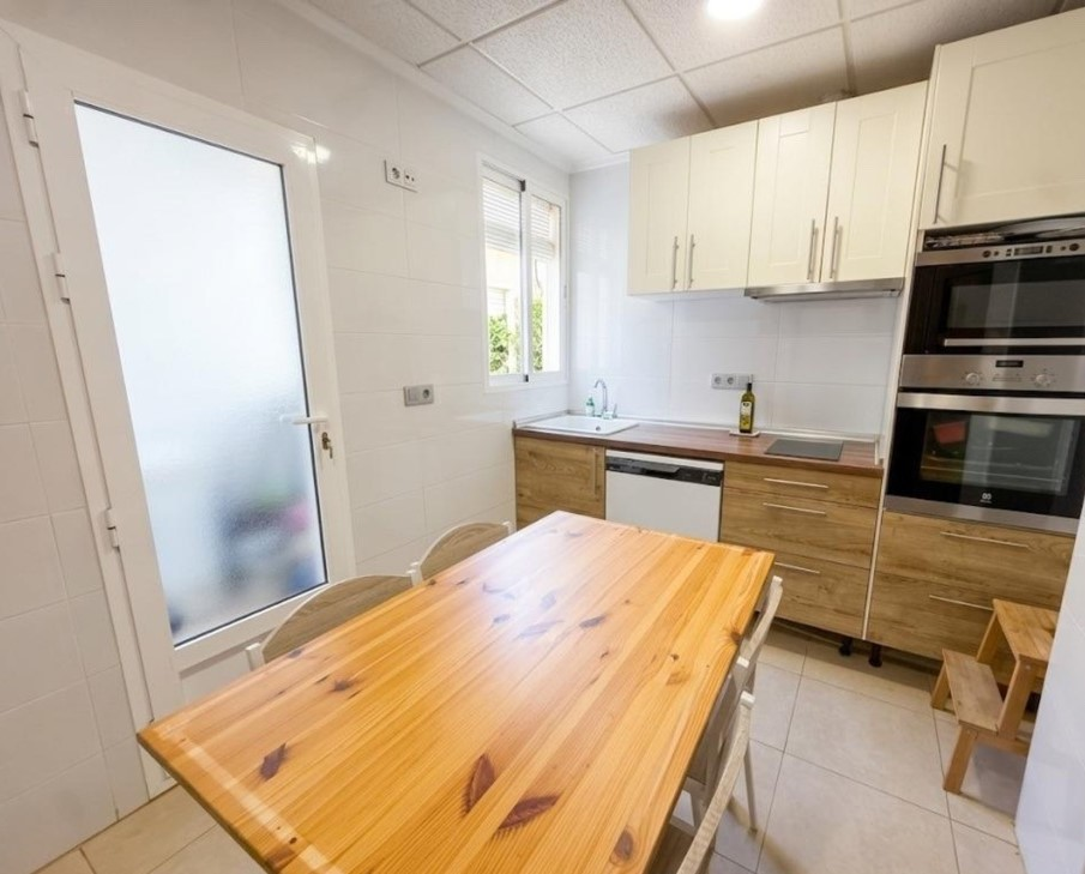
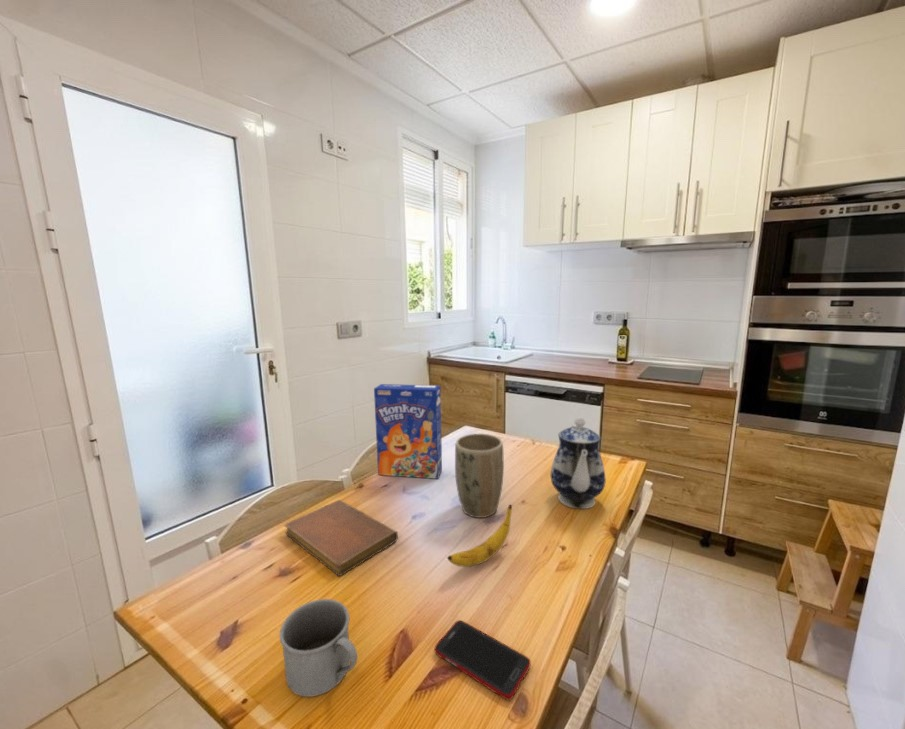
+ plant pot [454,433,505,519]
+ notebook [284,499,399,577]
+ mug [278,598,358,698]
+ cereal box [373,383,443,480]
+ cell phone [434,619,532,701]
+ banana [446,504,513,568]
+ teapot [550,416,607,510]
